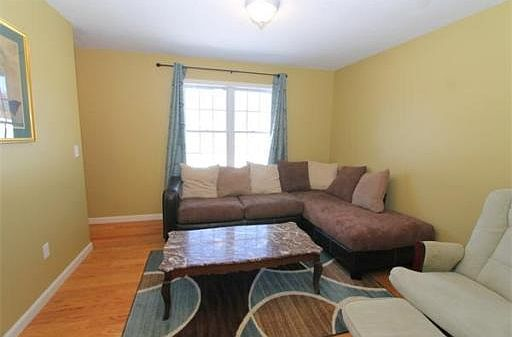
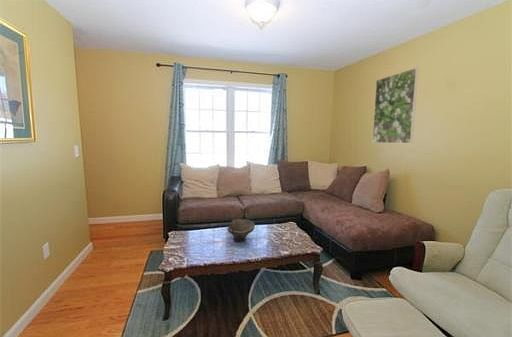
+ bowl [226,218,256,243]
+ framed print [371,67,420,144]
